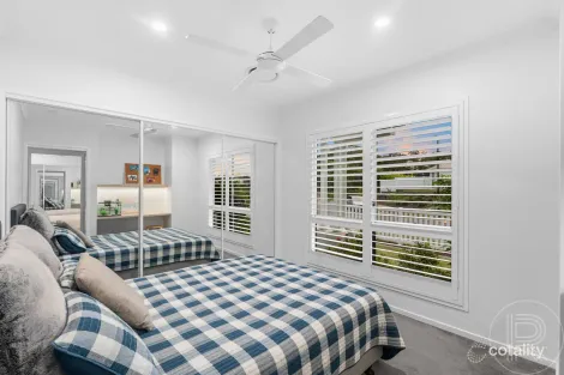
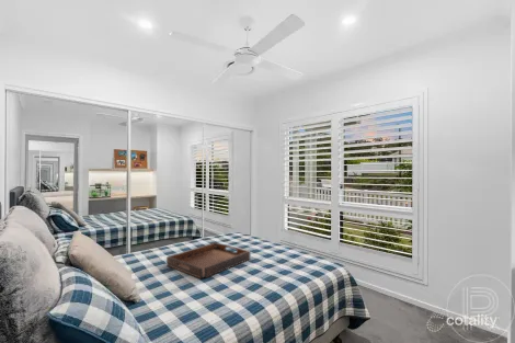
+ serving tray [165,241,251,279]
